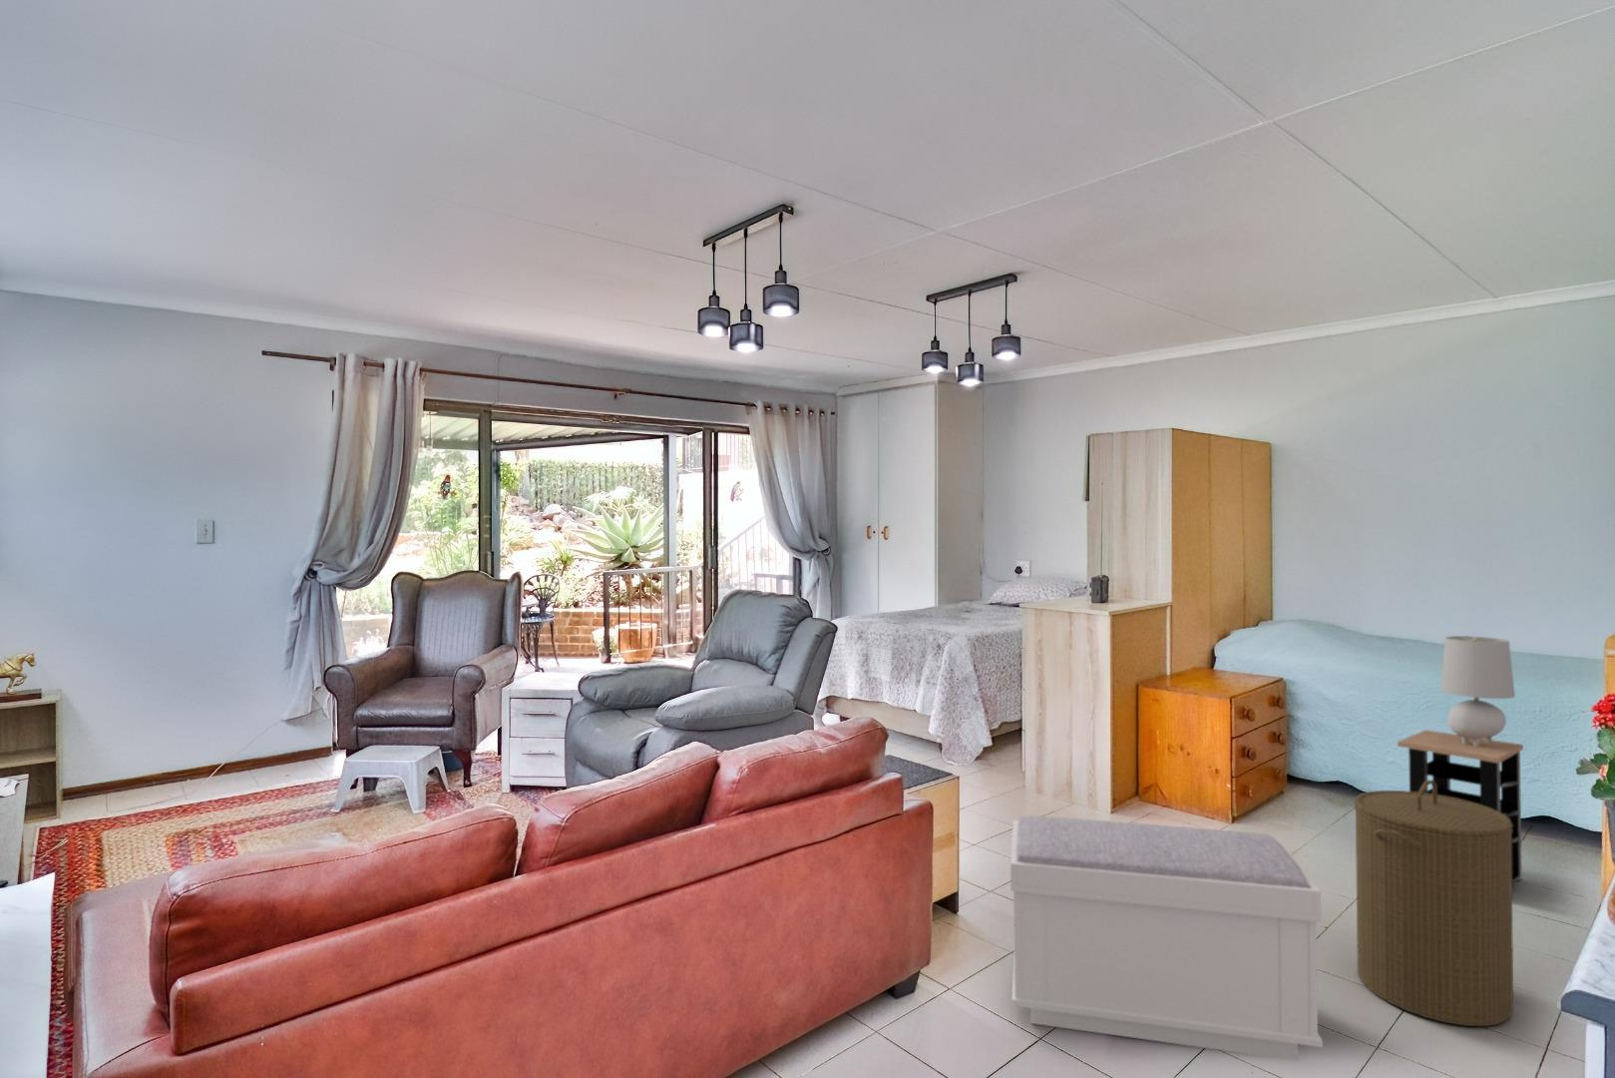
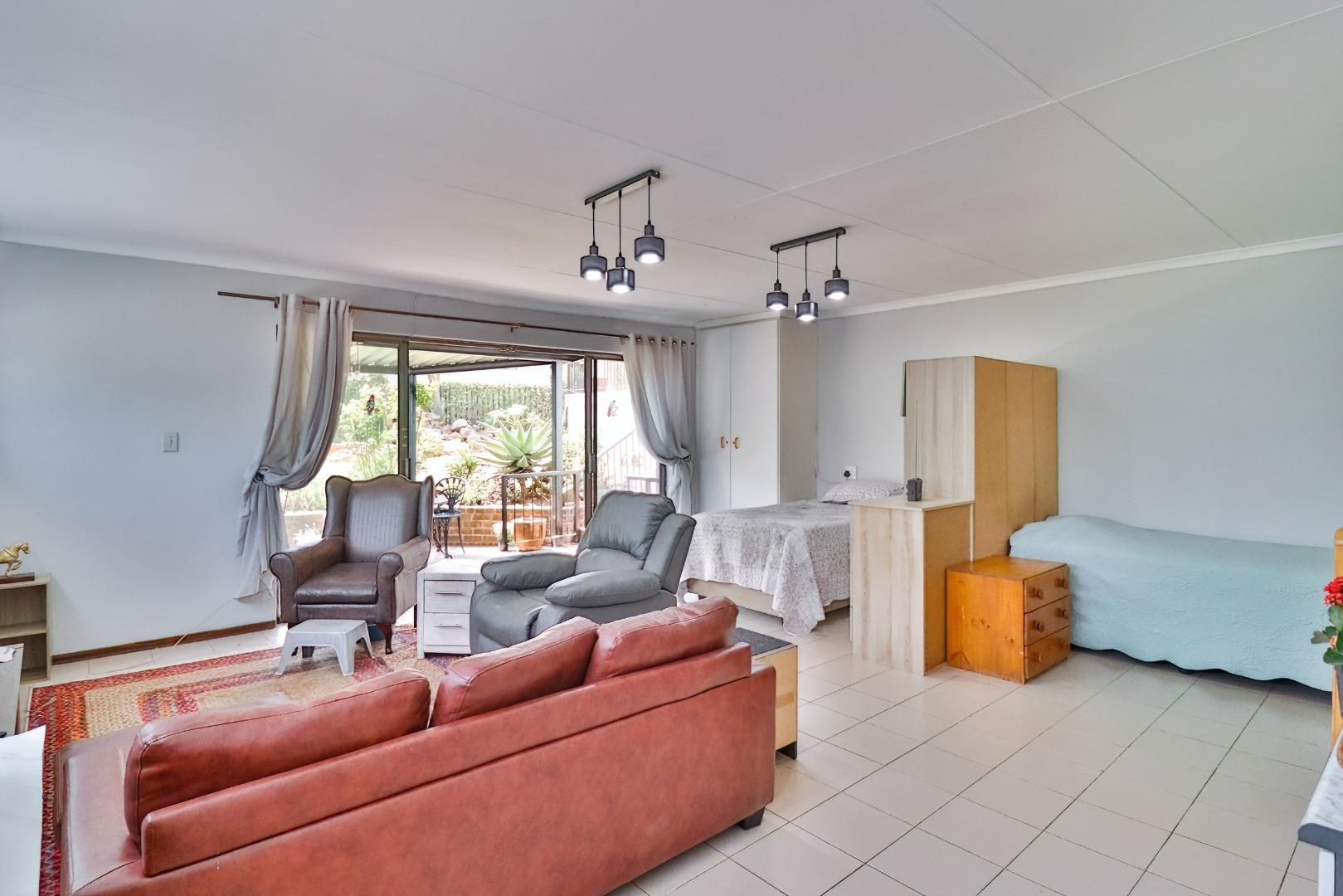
- table lamp [1439,635,1516,747]
- bench [1009,815,1324,1062]
- side table [1396,729,1525,883]
- laundry hamper [1354,778,1514,1027]
